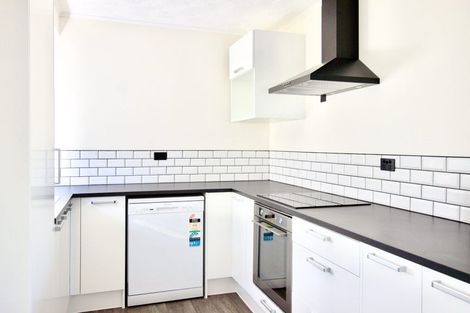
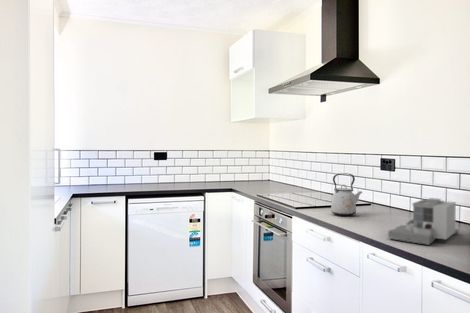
+ architectural model [387,197,460,246]
+ kettle [330,172,363,217]
